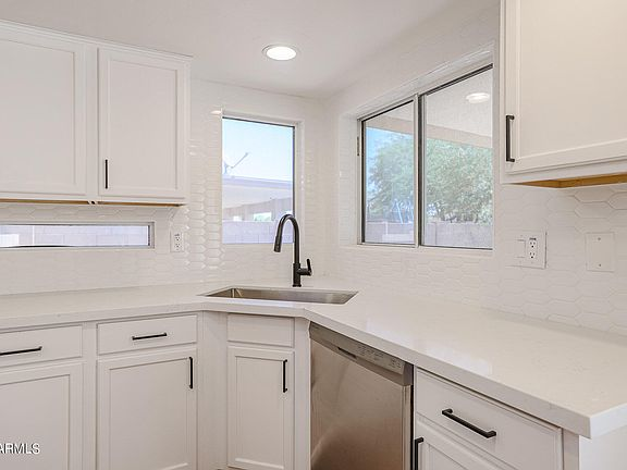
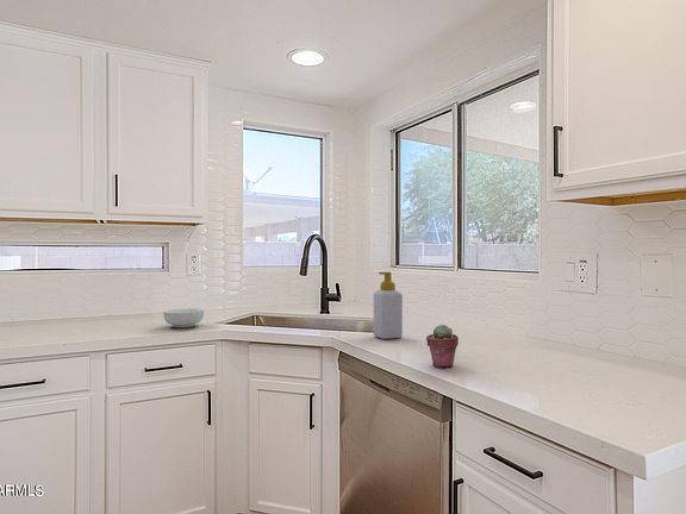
+ cereal bowl [162,307,205,328]
+ potted succulent [425,324,460,369]
+ soap bottle [373,271,404,340]
